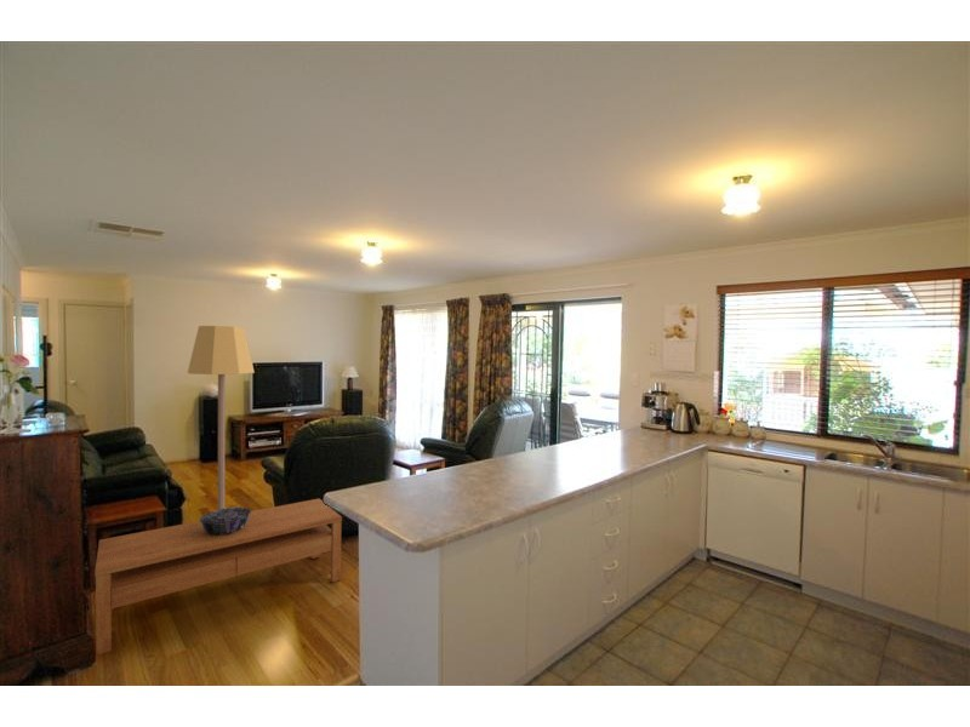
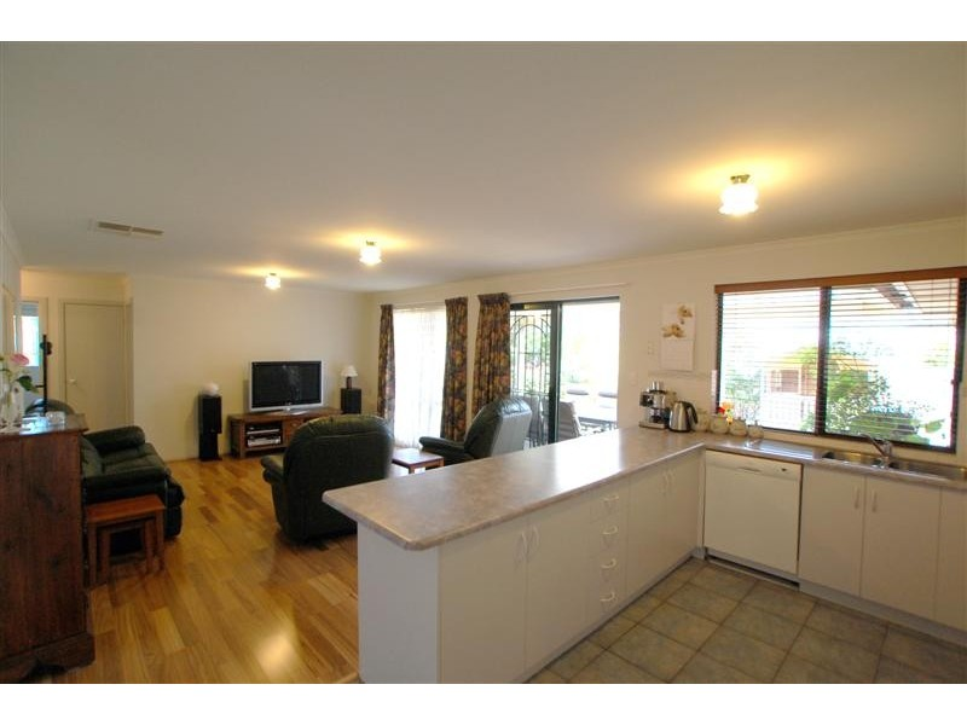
- decorative bowl [199,506,252,536]
- coffee table [93,498,343,657]
- lamp [187,325,256,510]
